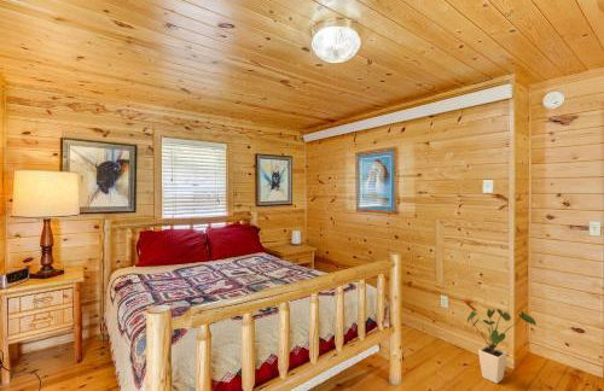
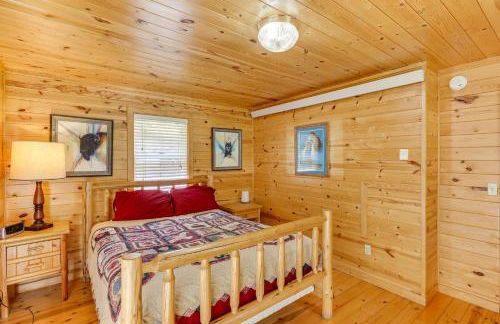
- house plant [466,308,538,385]
